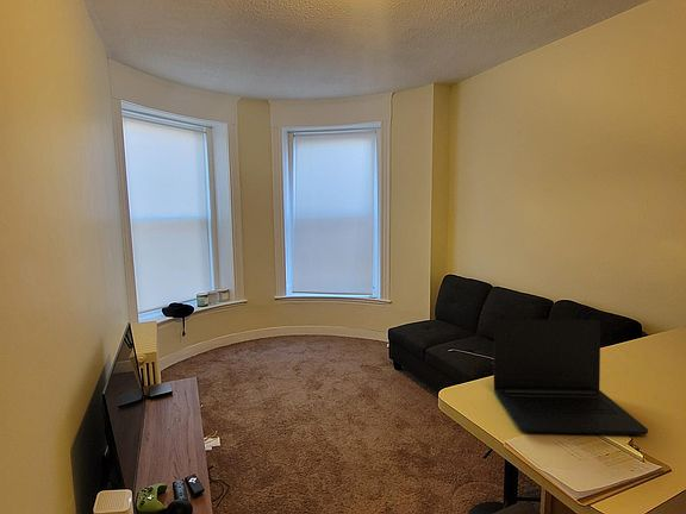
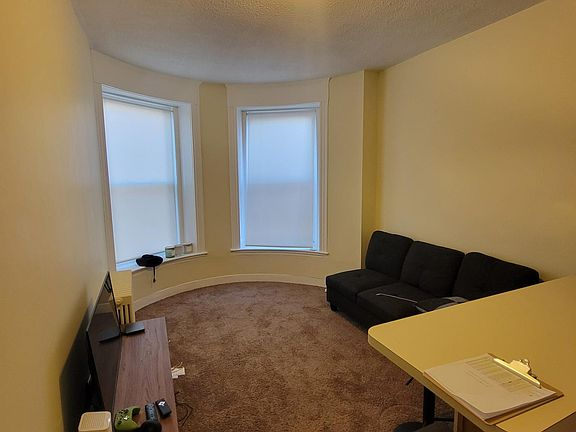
- laptop [493,319,649,435]
